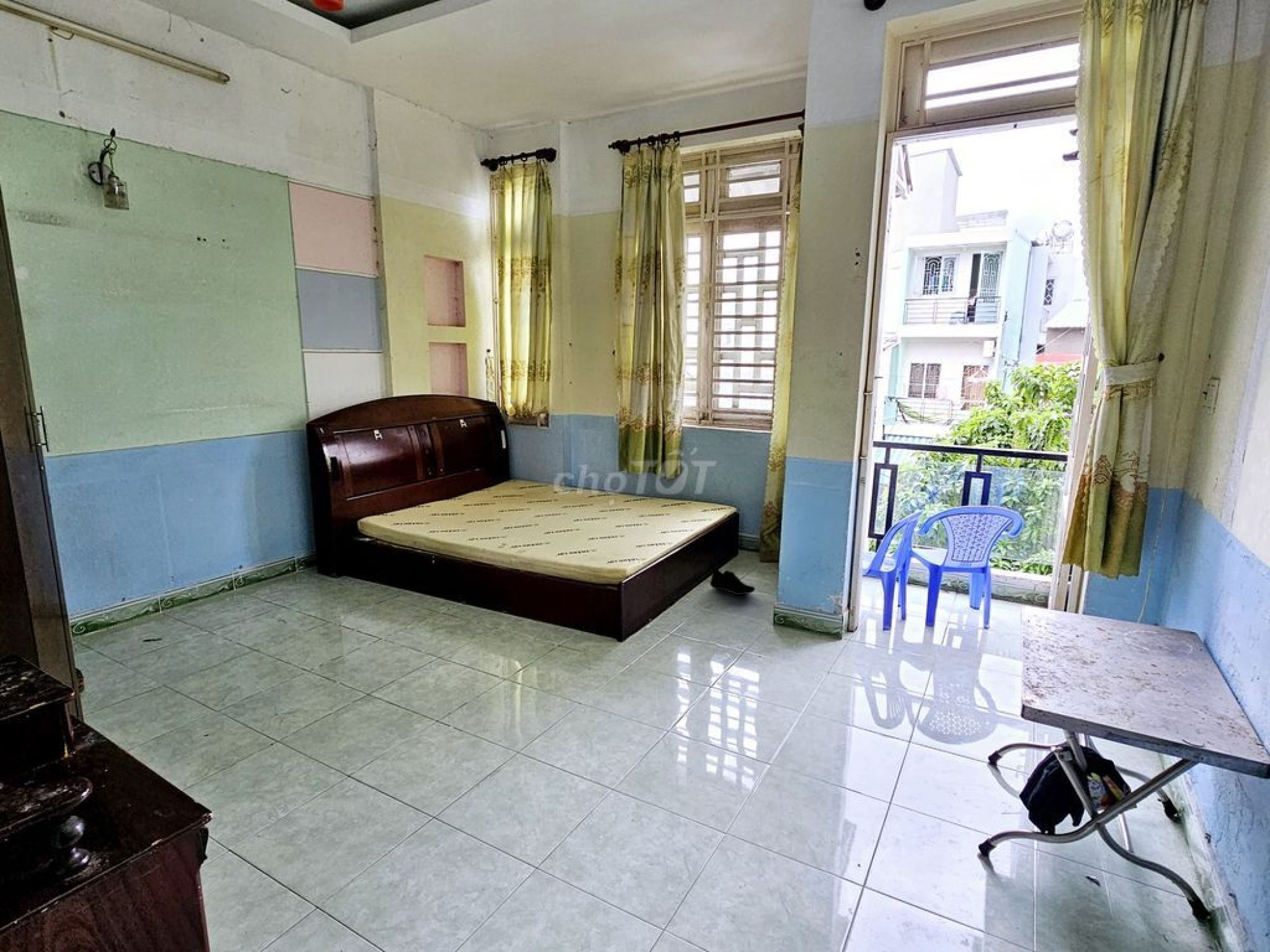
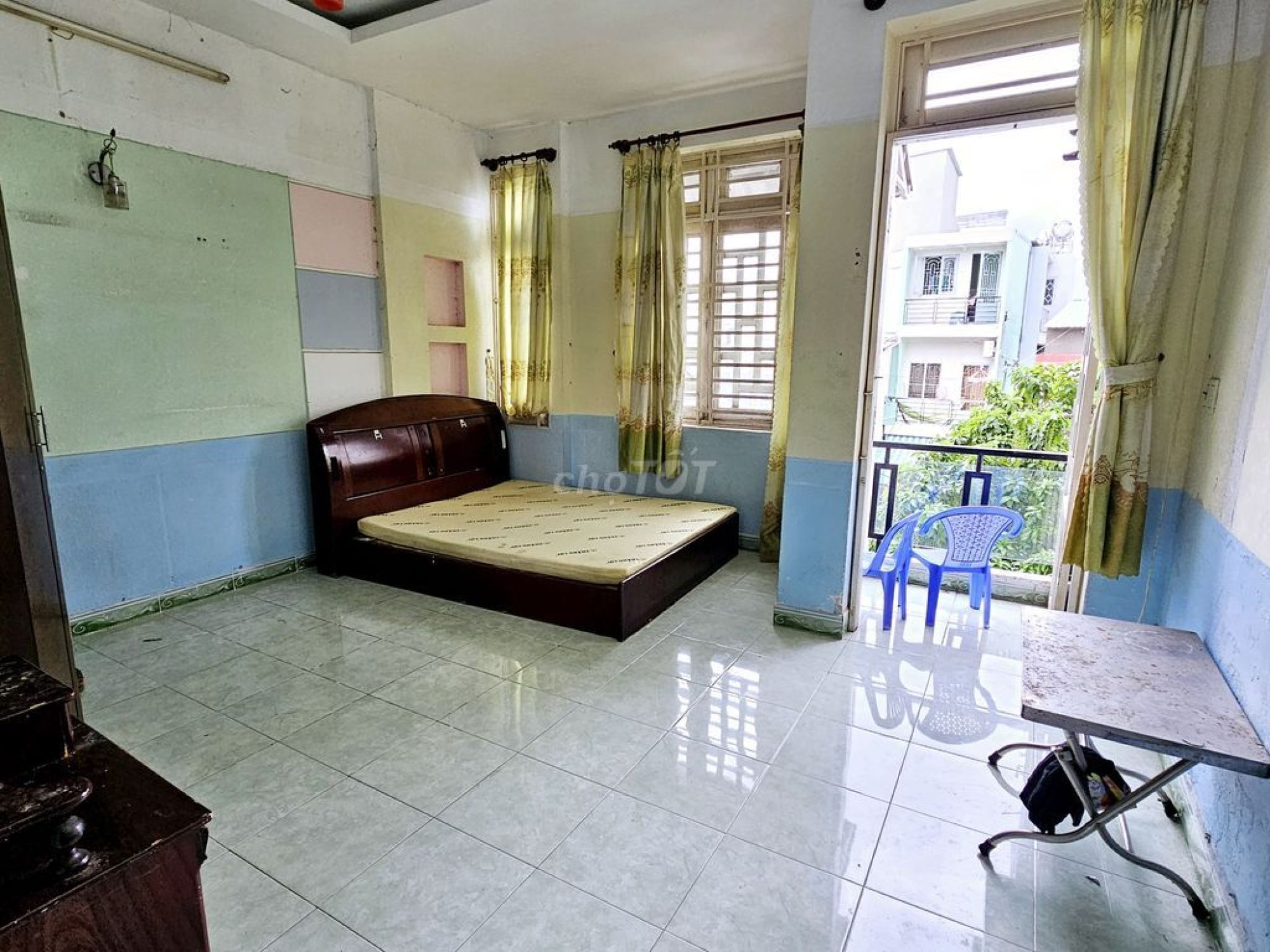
- shoe [709,567,756,595]
